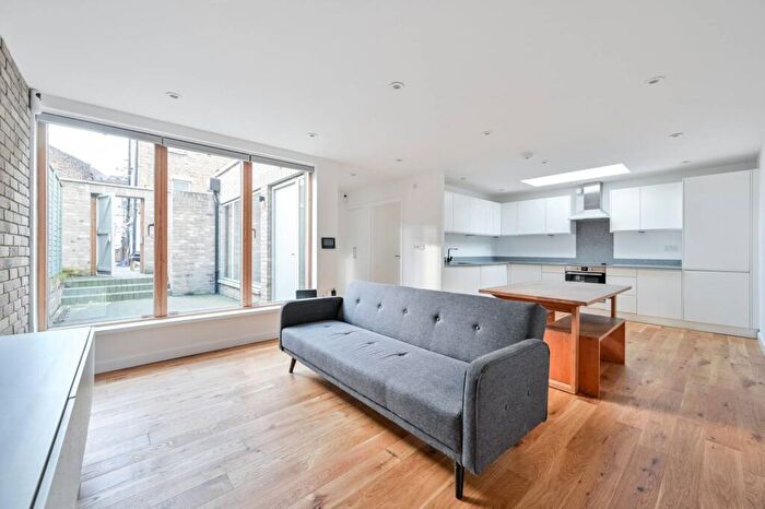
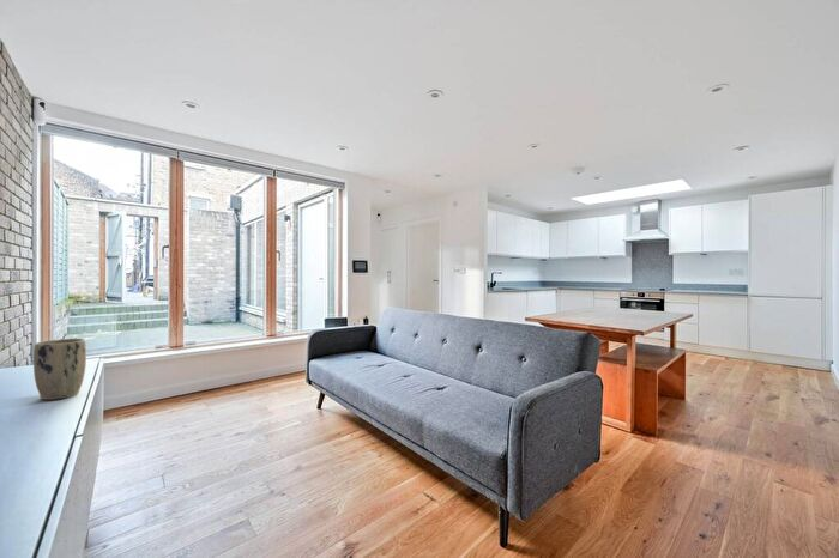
+ plant pot [32,338,87,401]
